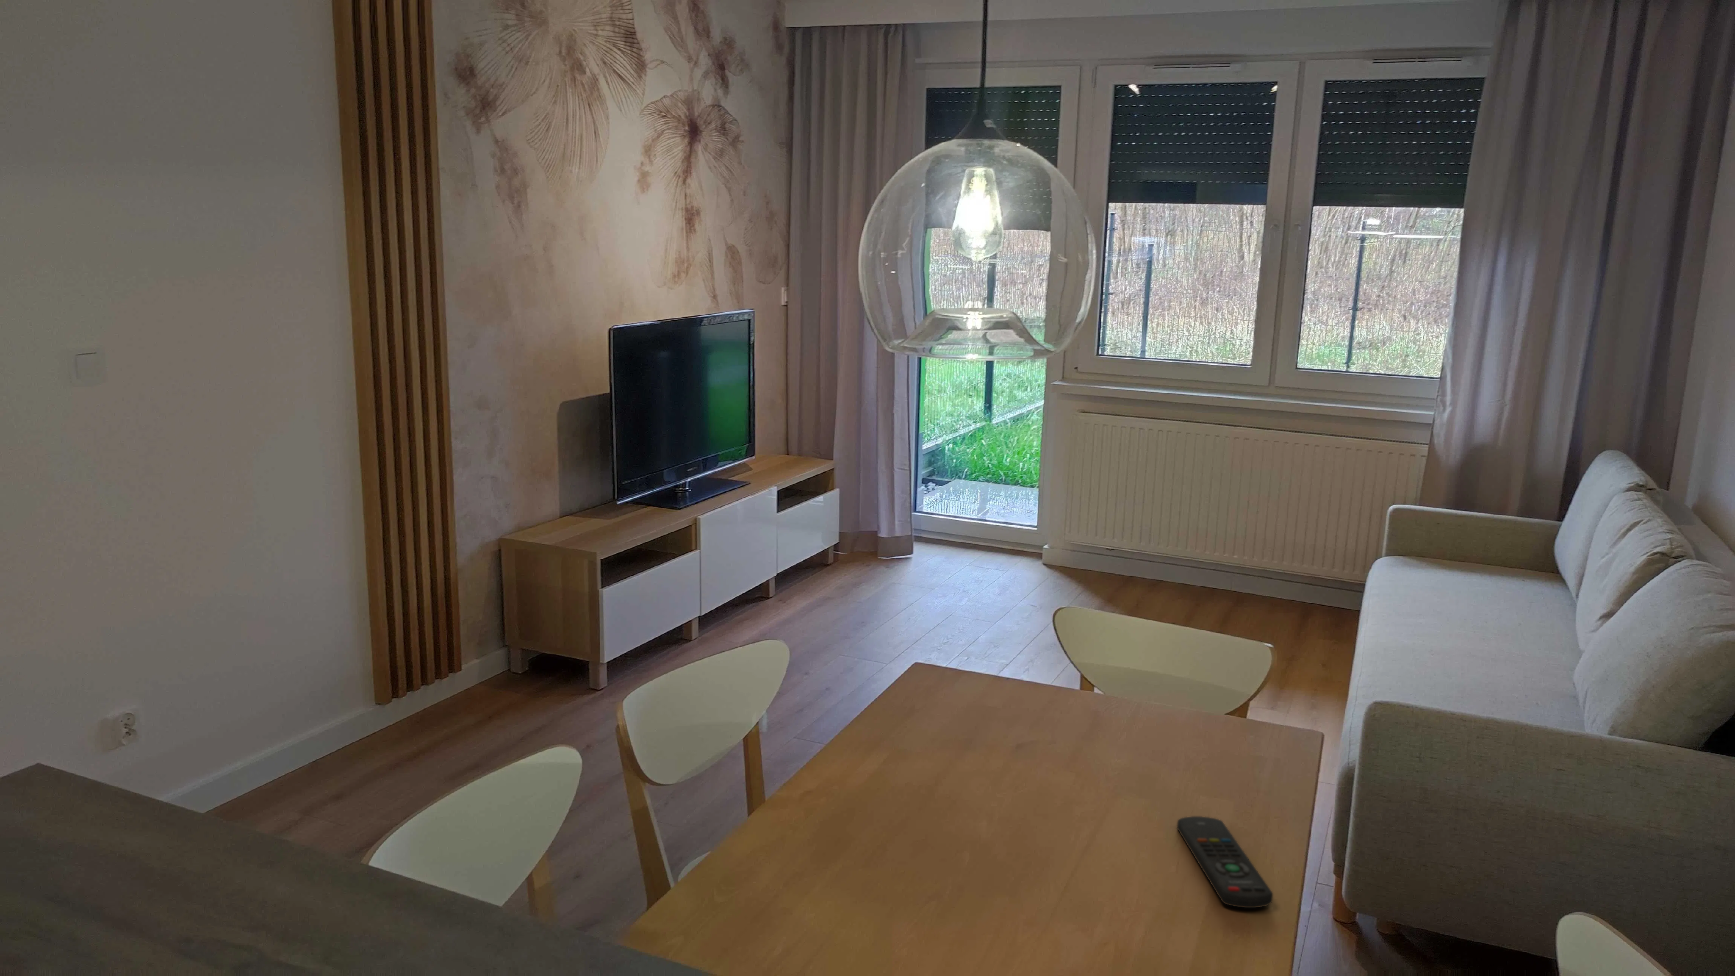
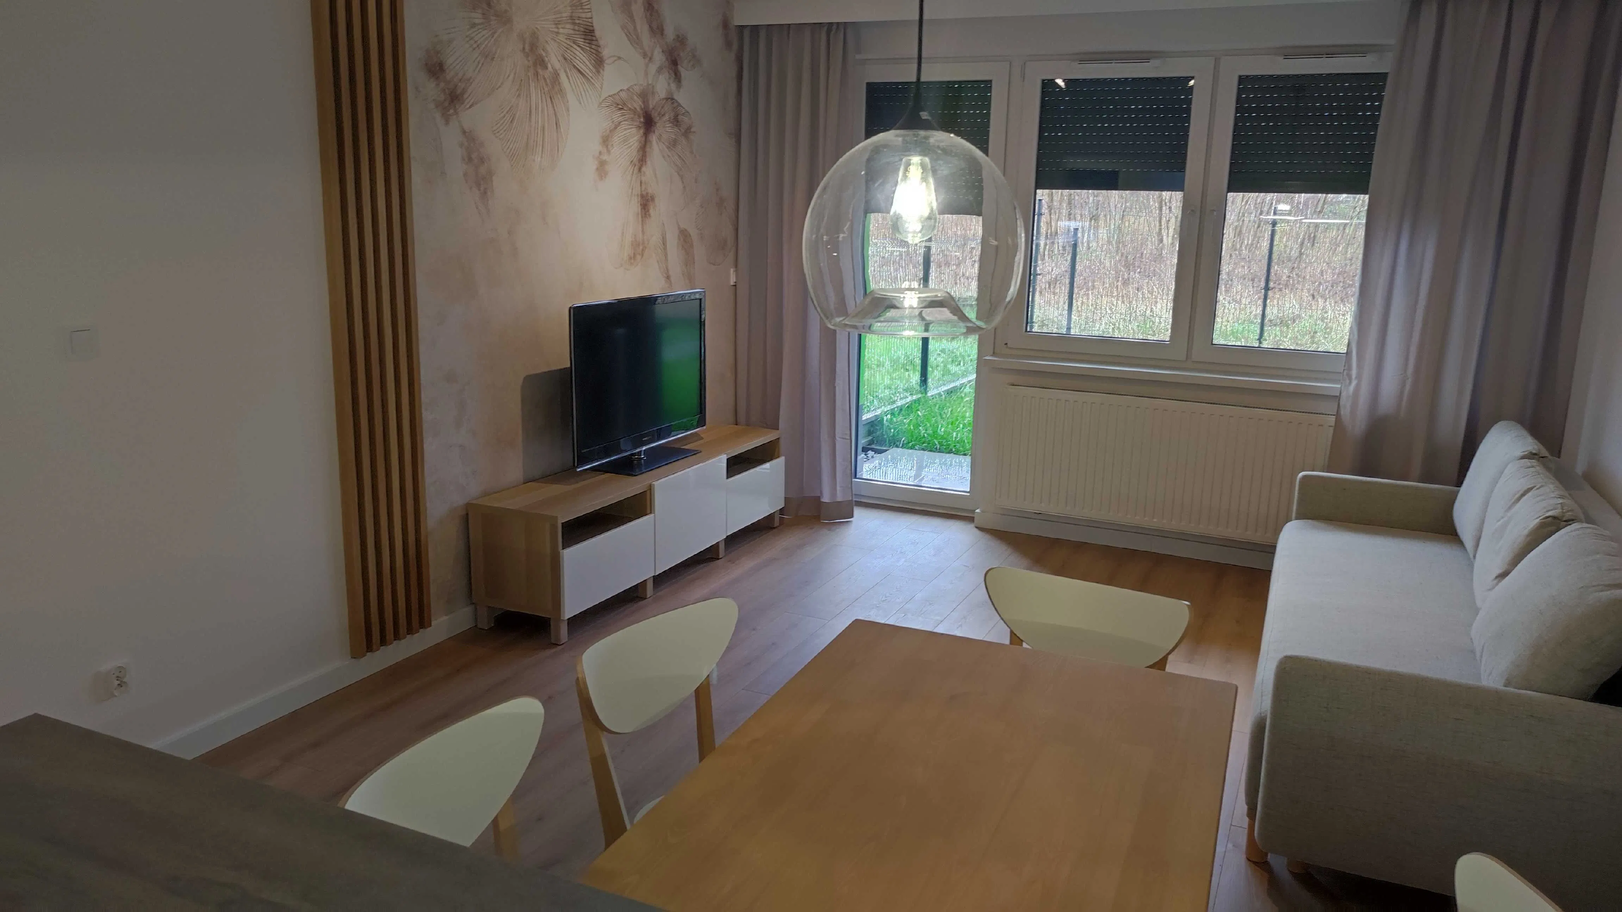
- remote control [1176,816,1274,908]
